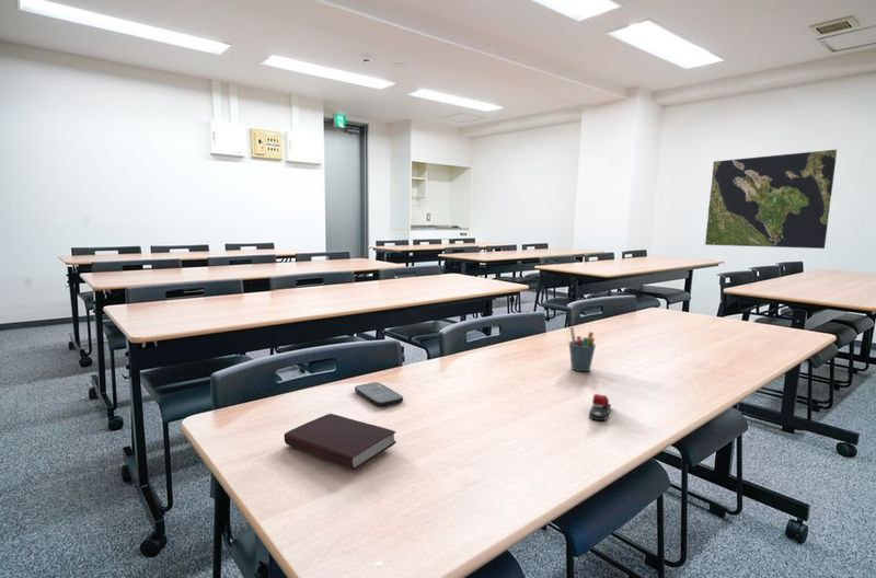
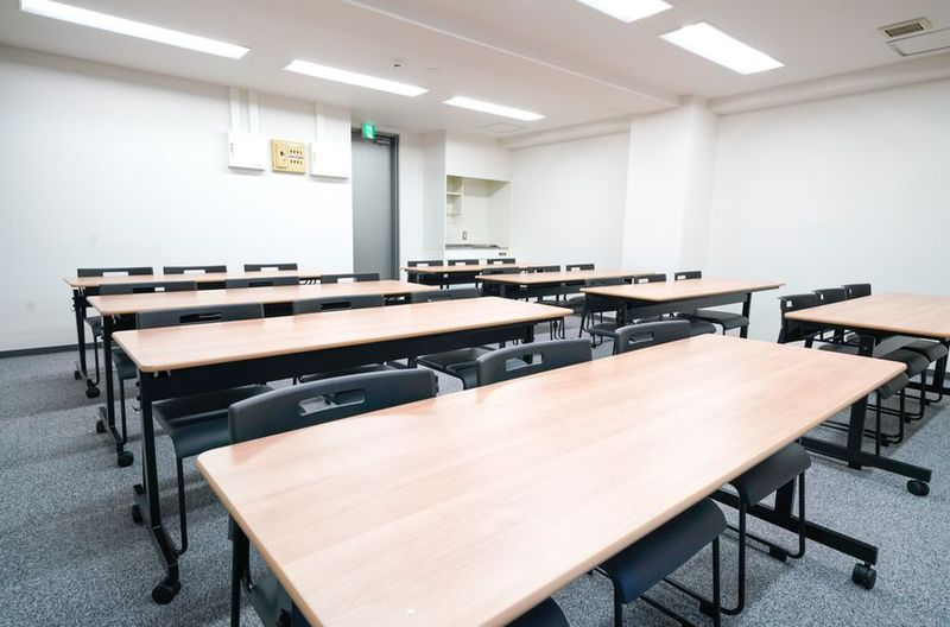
- world map [704,149,838,250]
- stapler [588,393,612,421]
- smartphone [354,381,404,407]
- book [283,413,397,471]
- pen holder [568,326,597,372]
